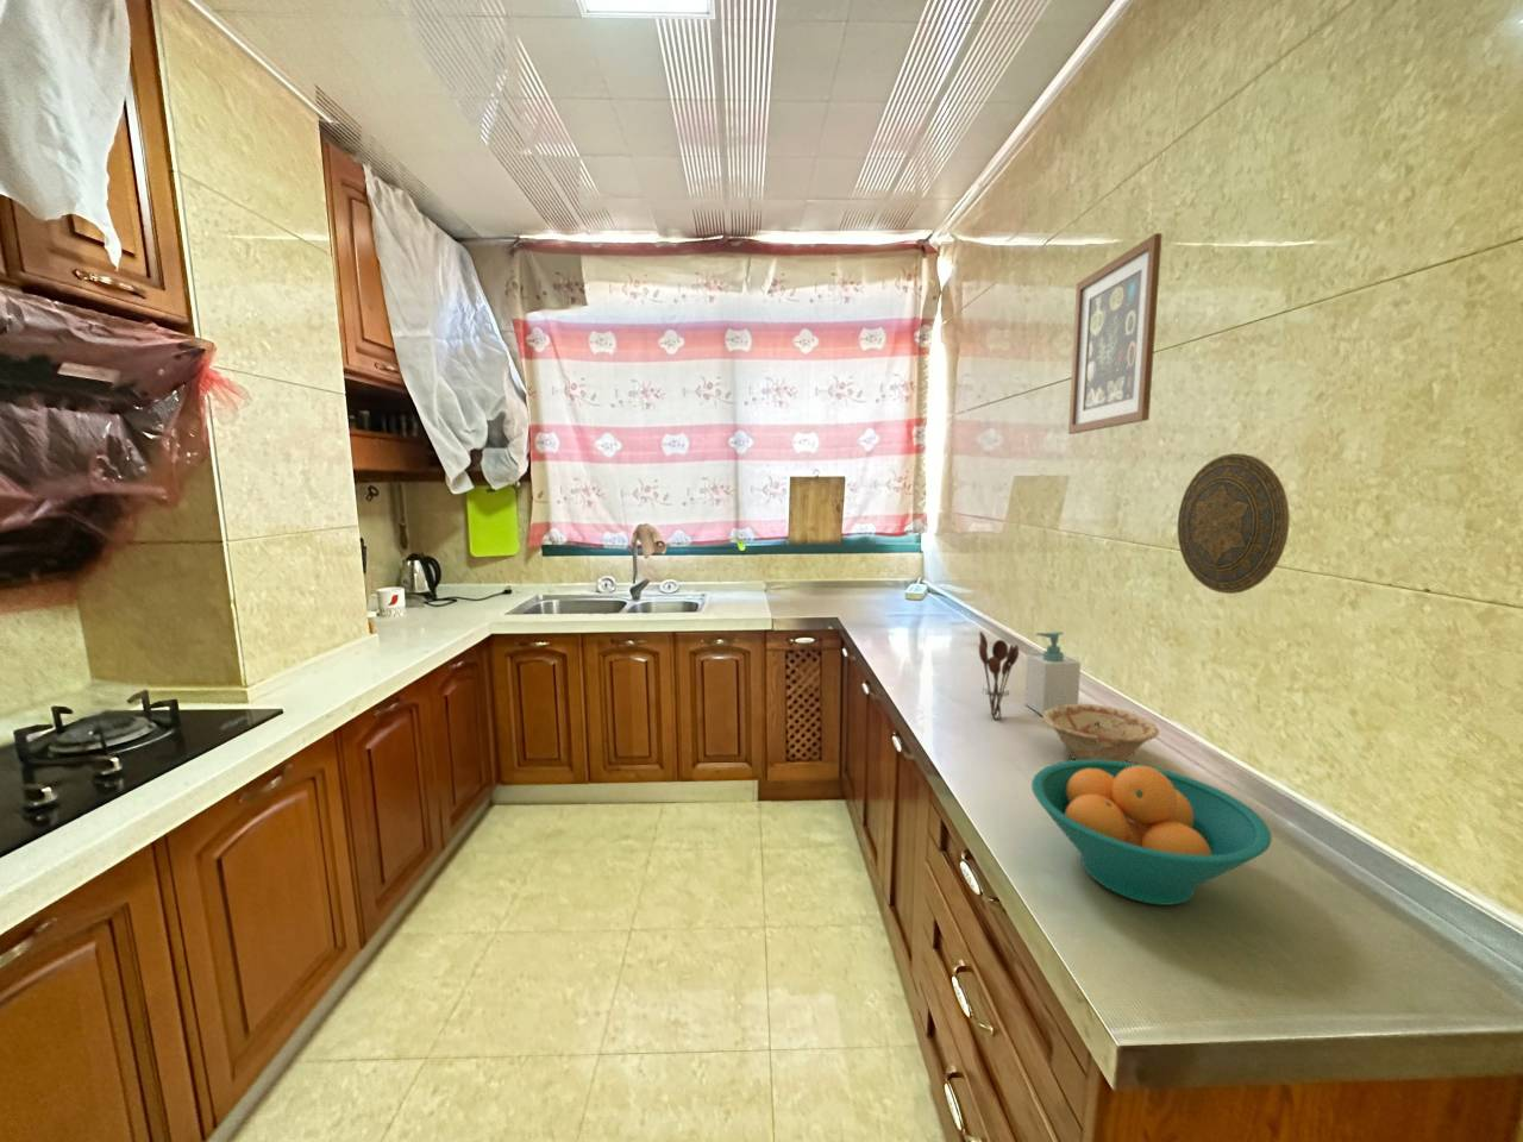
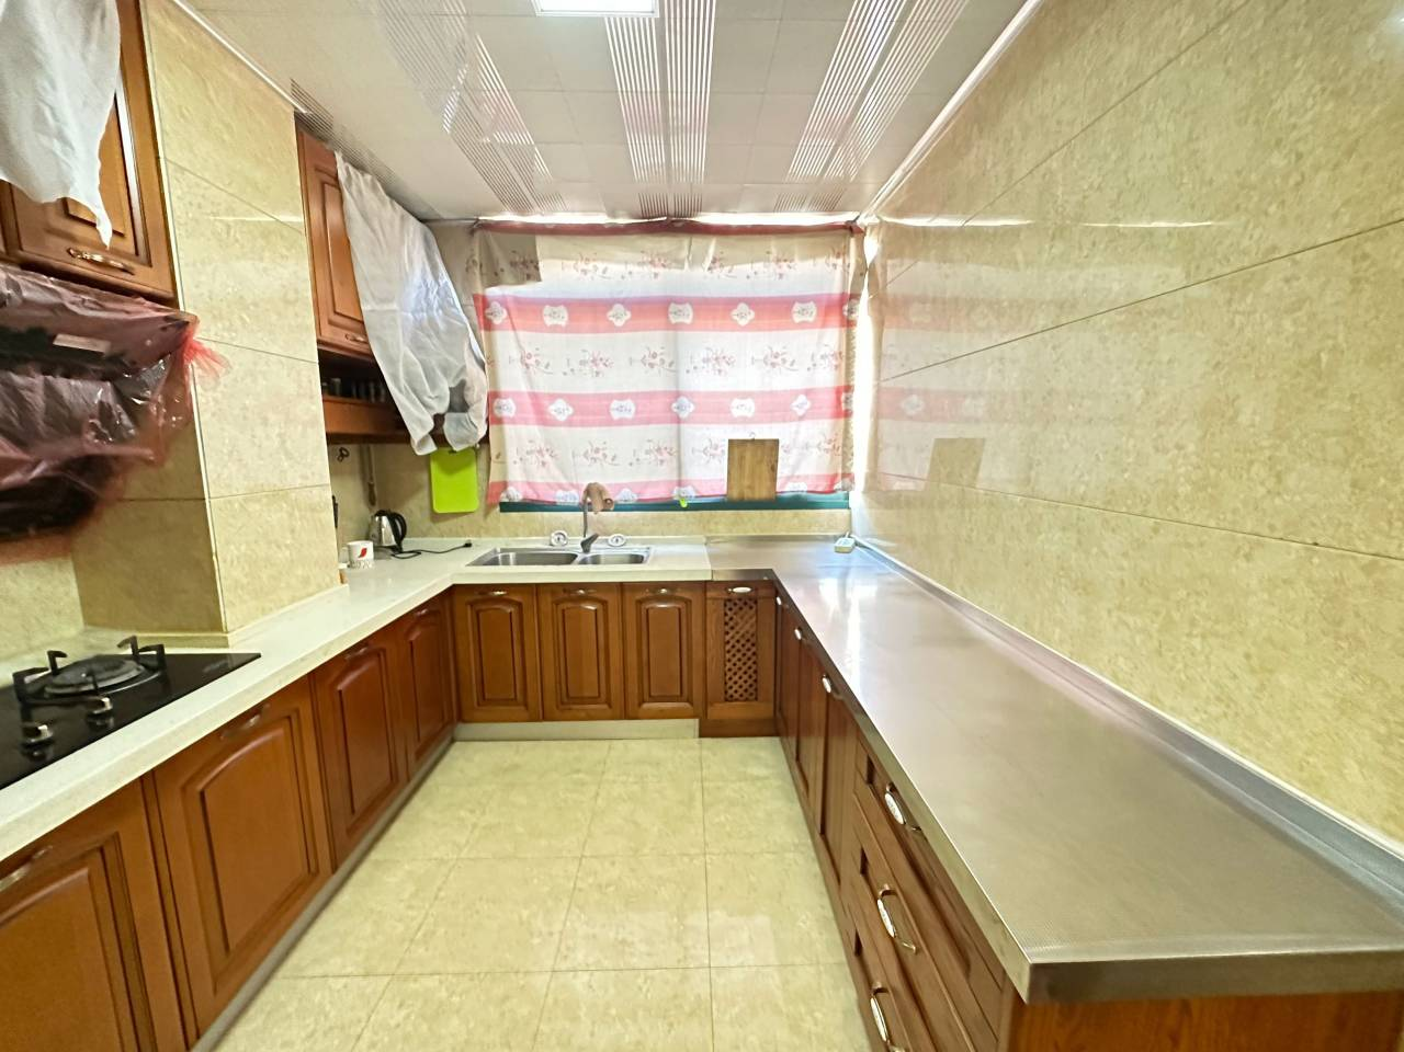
- wall art [1067,232,1163,435]
- utensil holder [979,631,1019,720]
- soap bottle [1023,631,1082,716]
- decorative plate [1176,452,1292,595]
- dish [1041,703,1160,763]
- fruit bowl [1030,759,1274,907]
